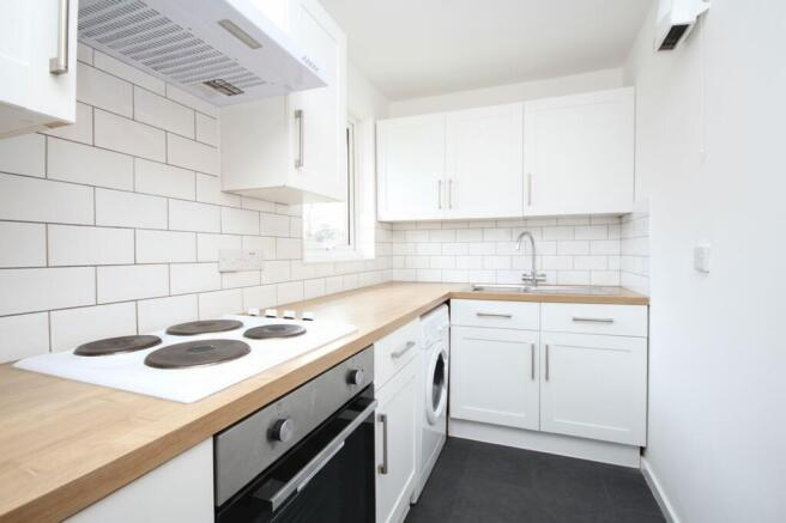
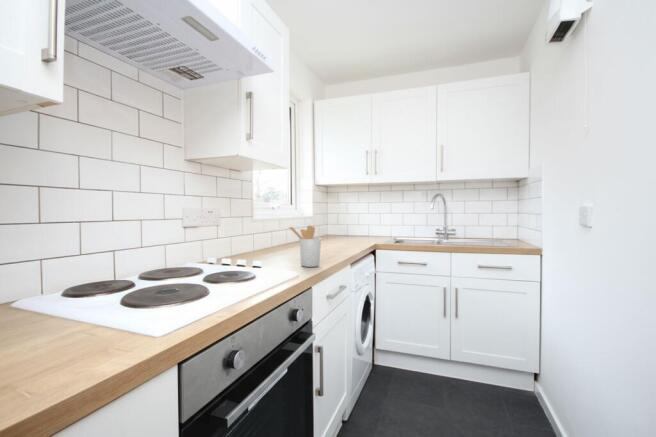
+ utensil holder [288,225,322,268]
